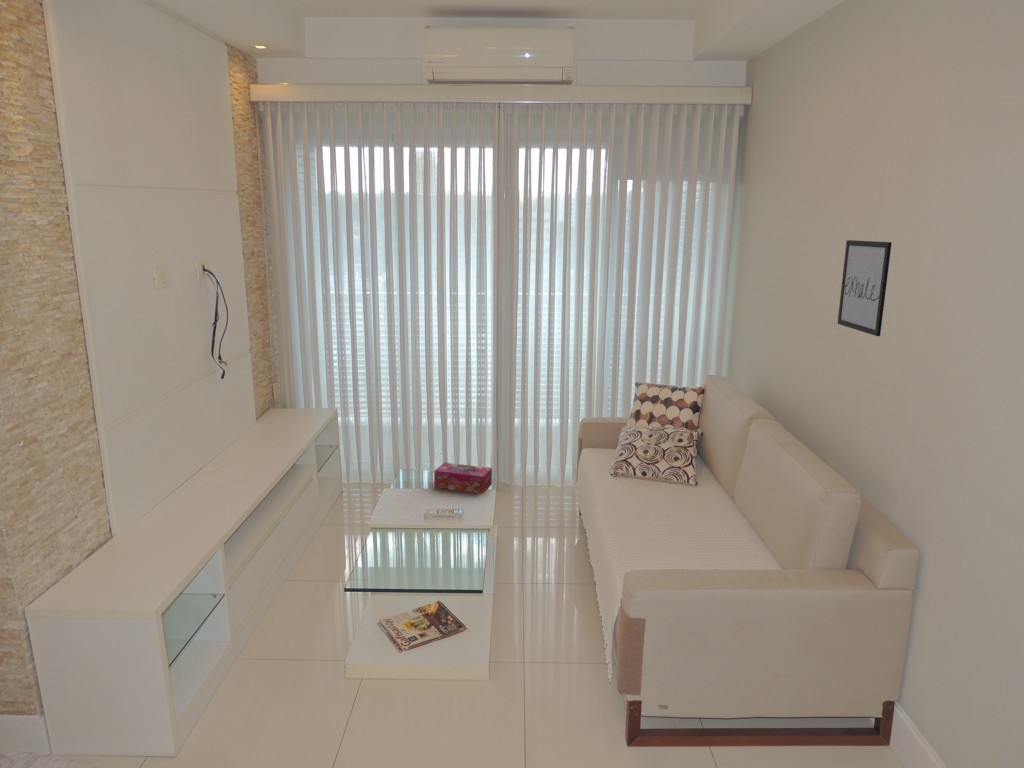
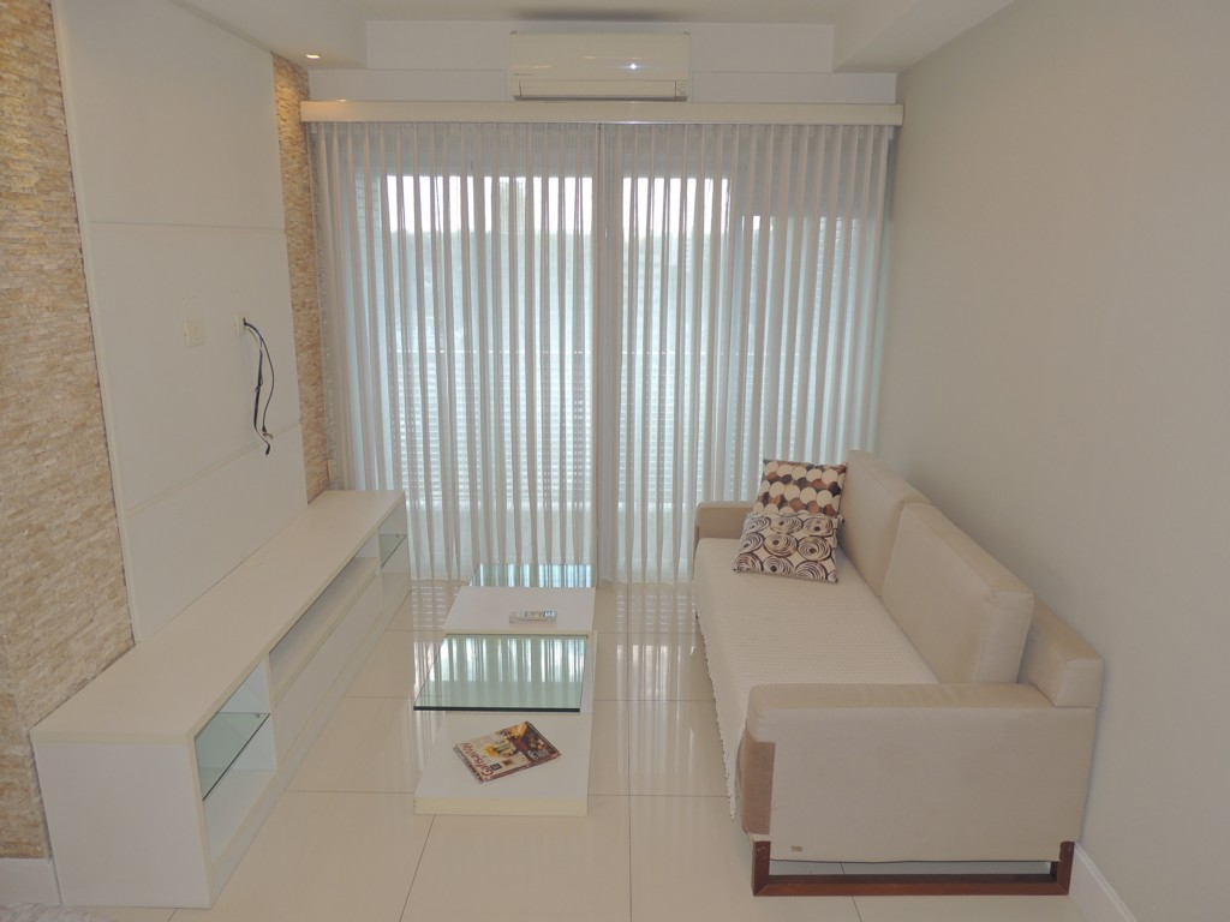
- tissue box [433,462,493,495]
- wall art [837,239,893,337]
